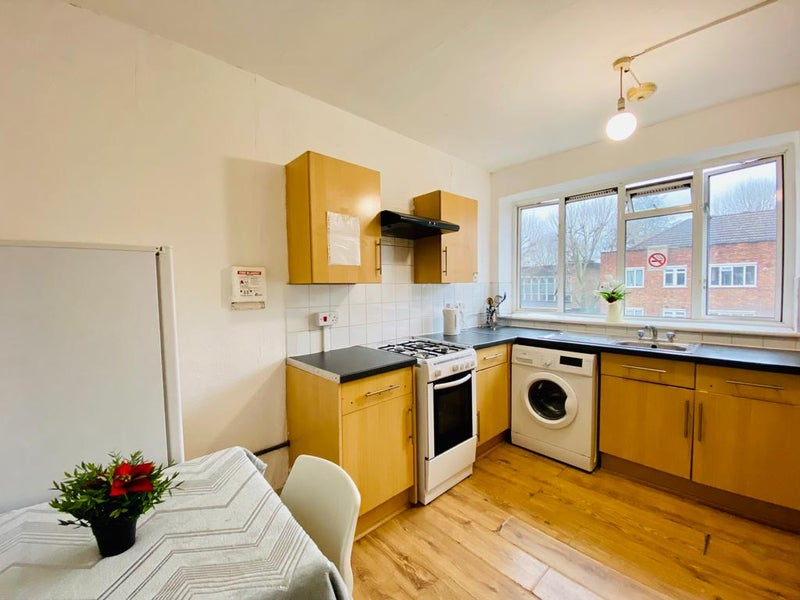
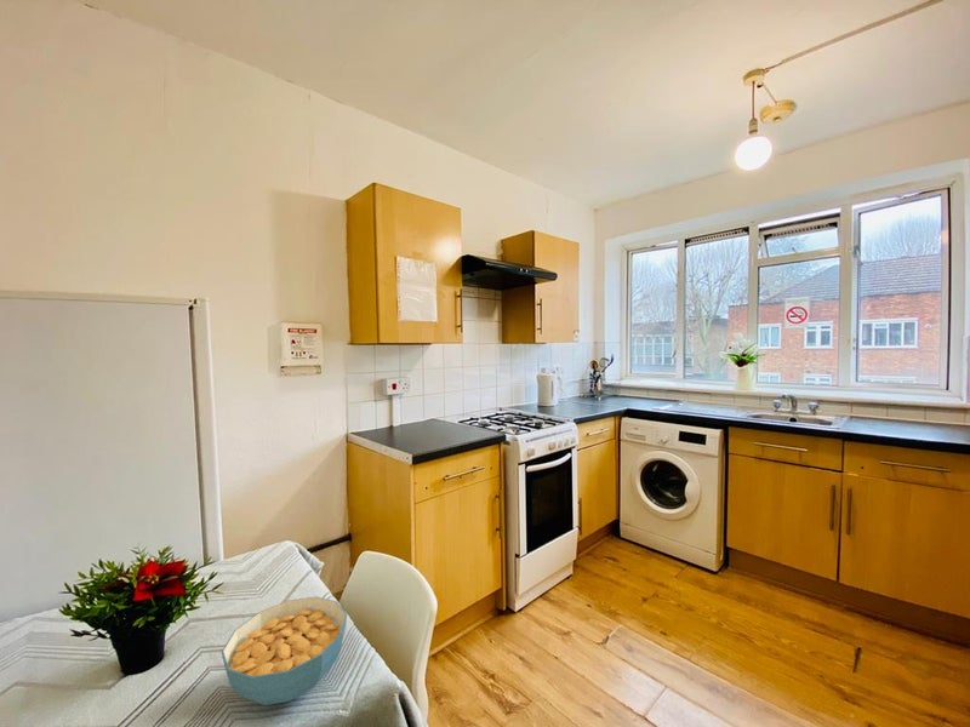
+ cereal bowl [221,596,348,706]
